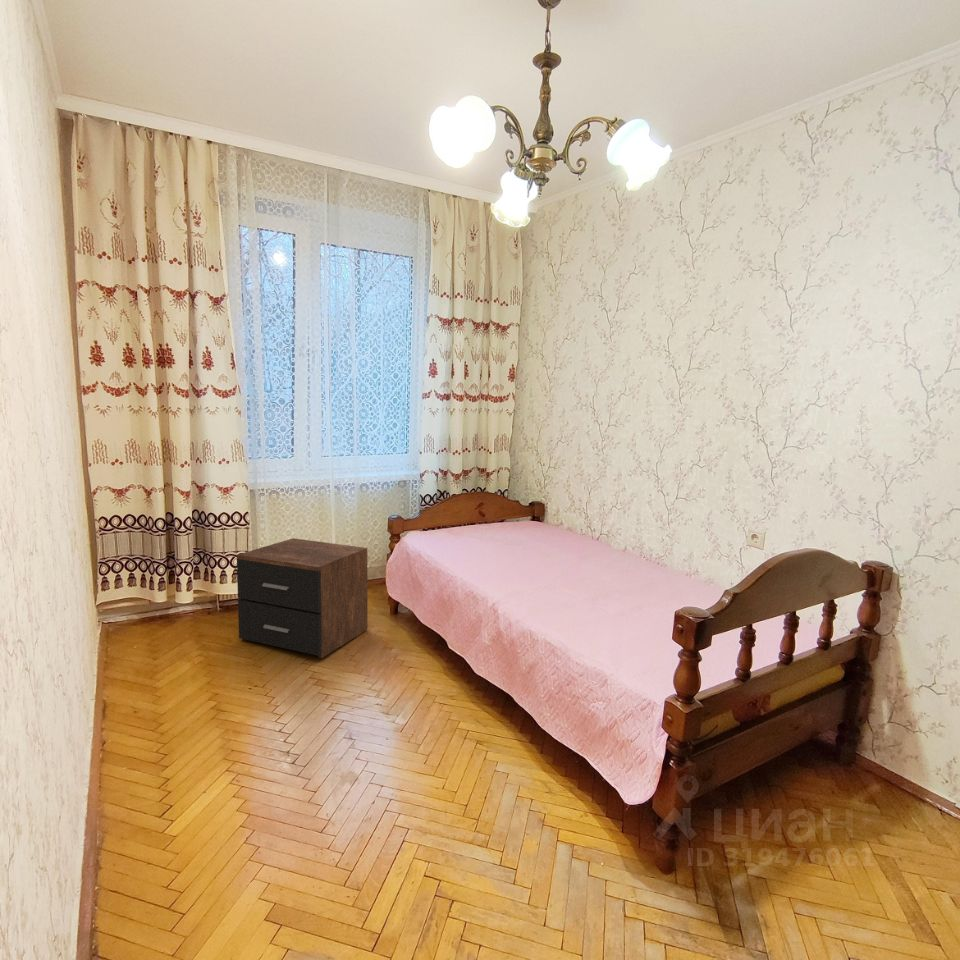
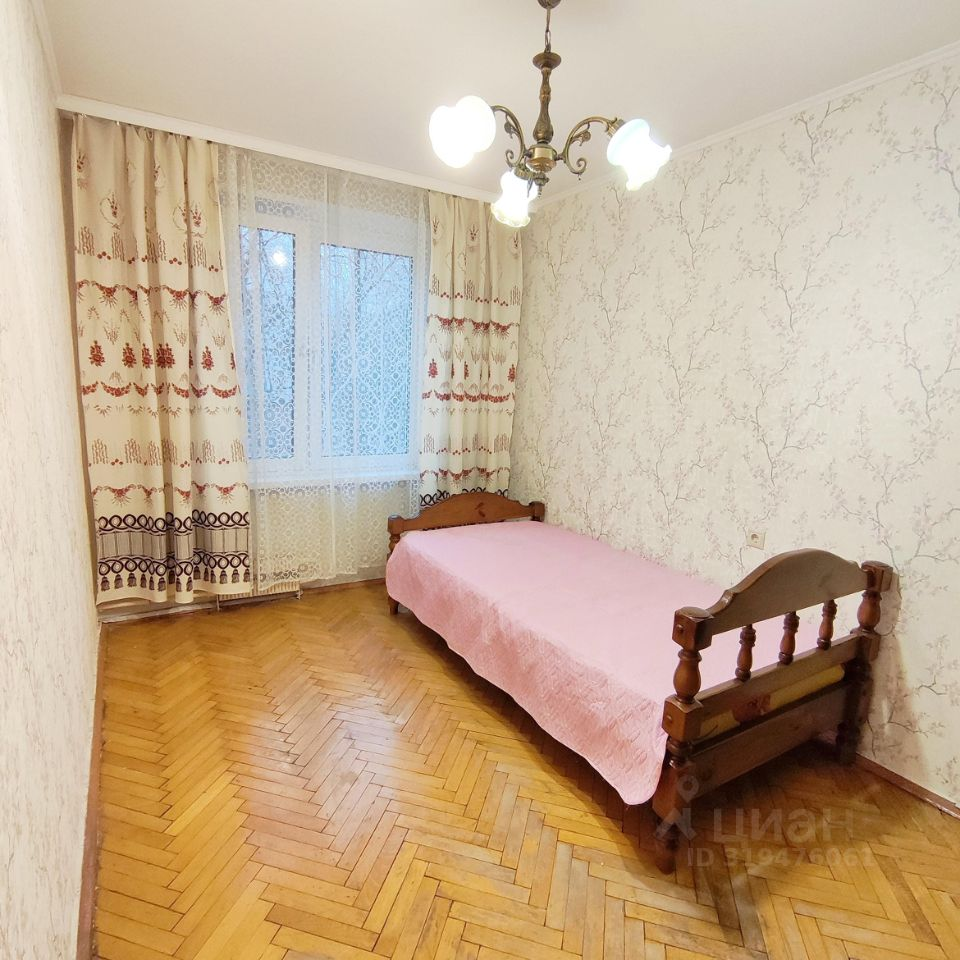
- nightstand [236,537,368,659]
